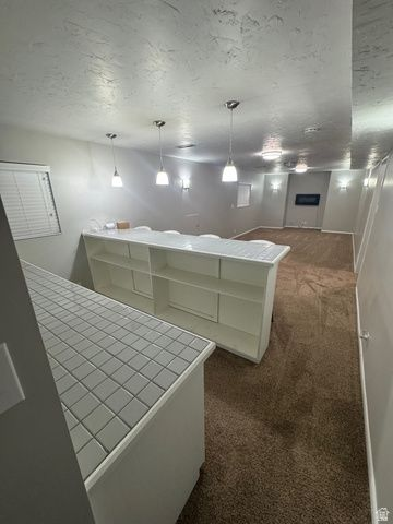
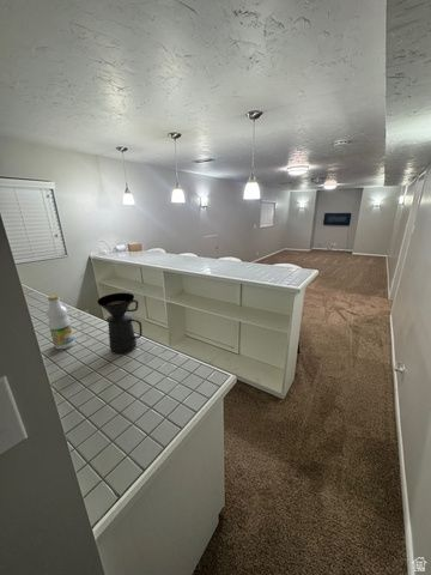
+ coffee maker [97,291,144,356]
+ bottle [45,295,75,351]
